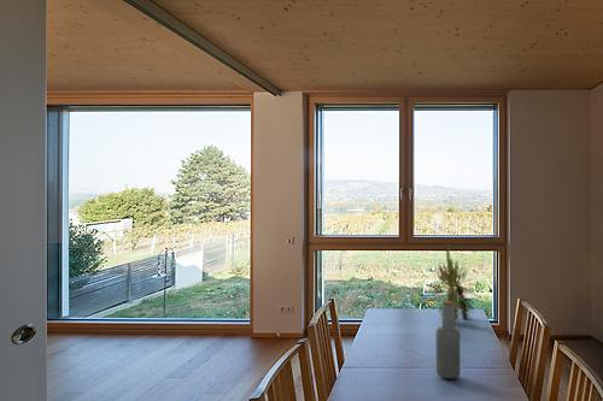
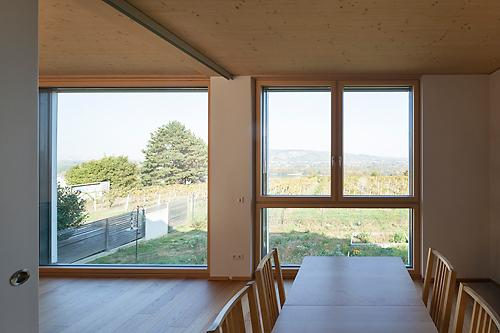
- bottle [435,300,461,379]
- plant [425,242,481,324]
